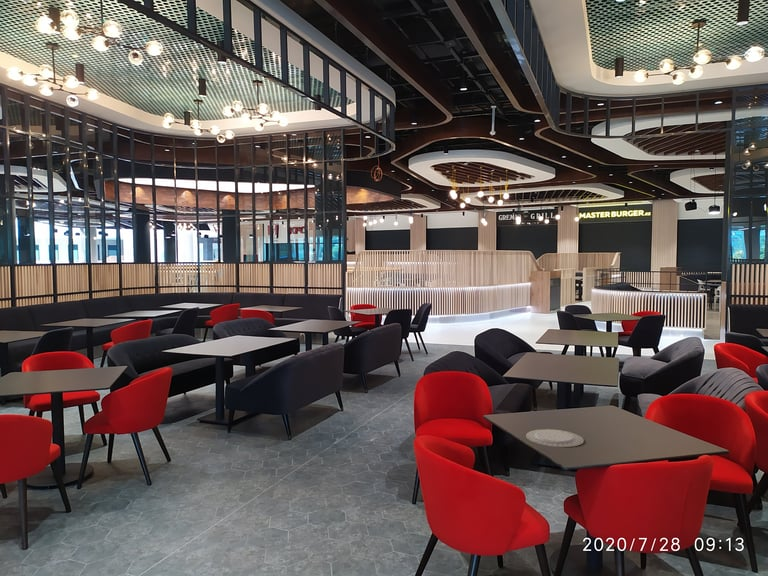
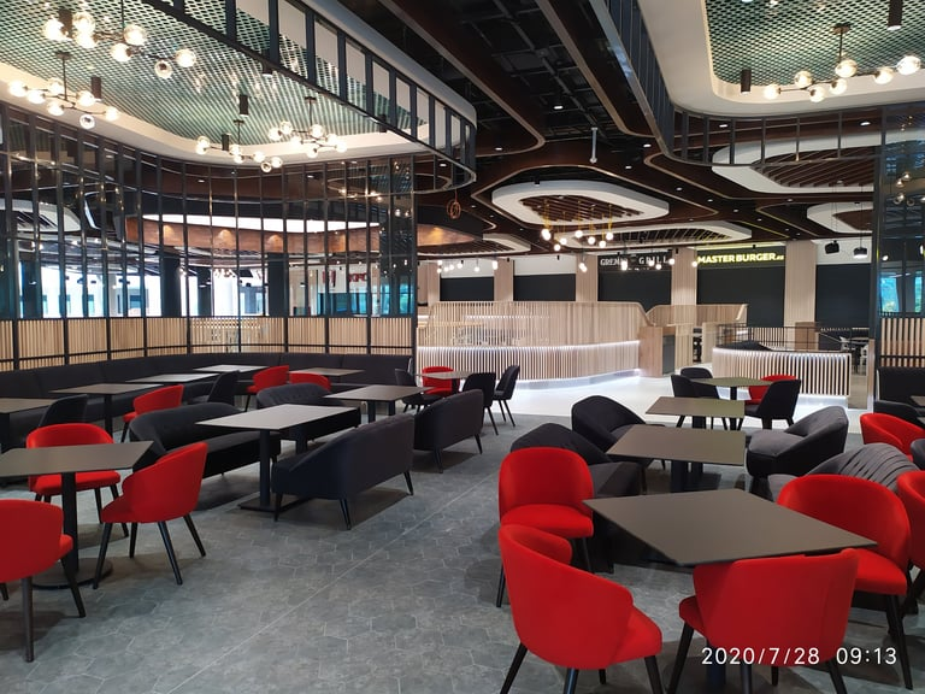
- chinaware [525,428,585,448]
